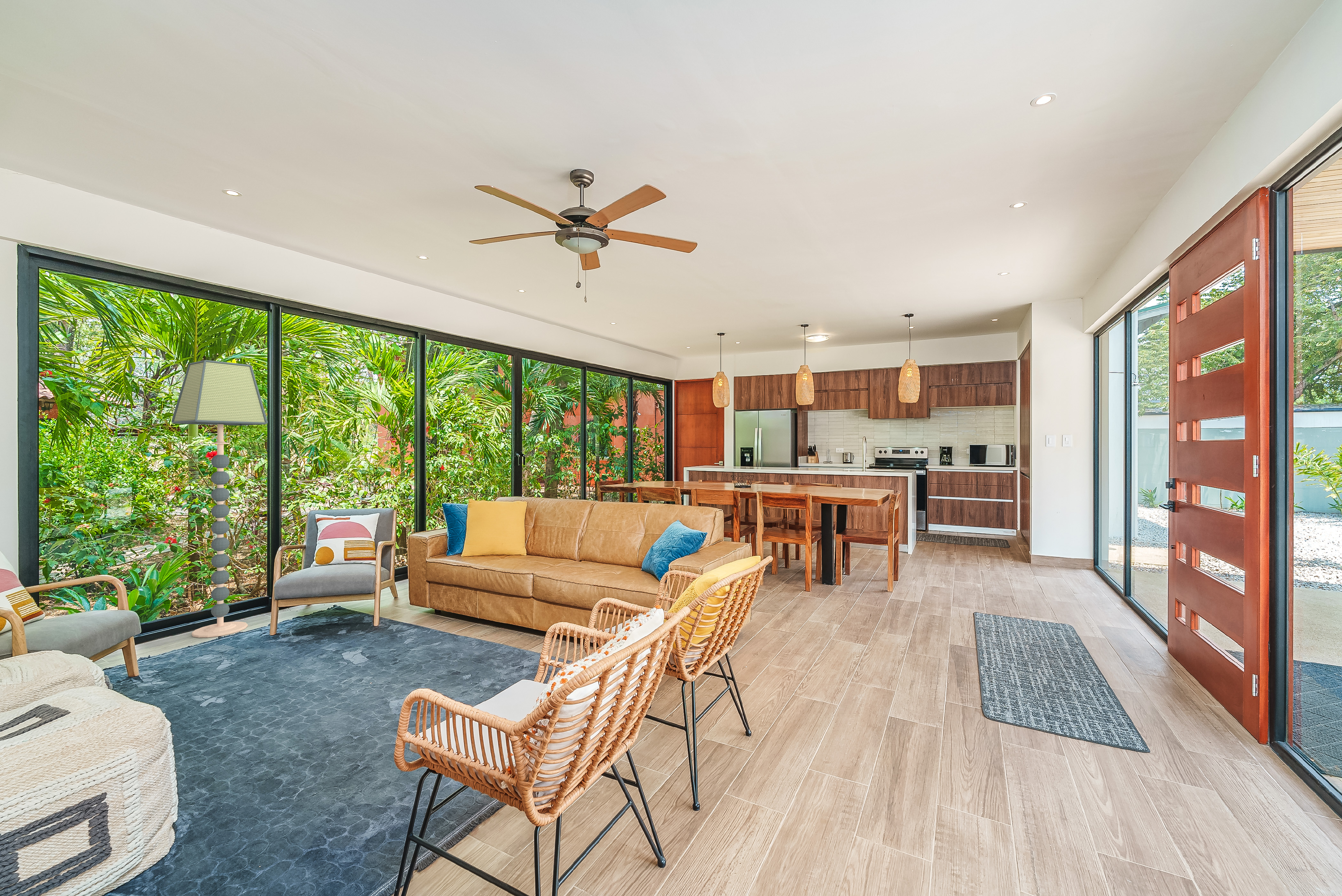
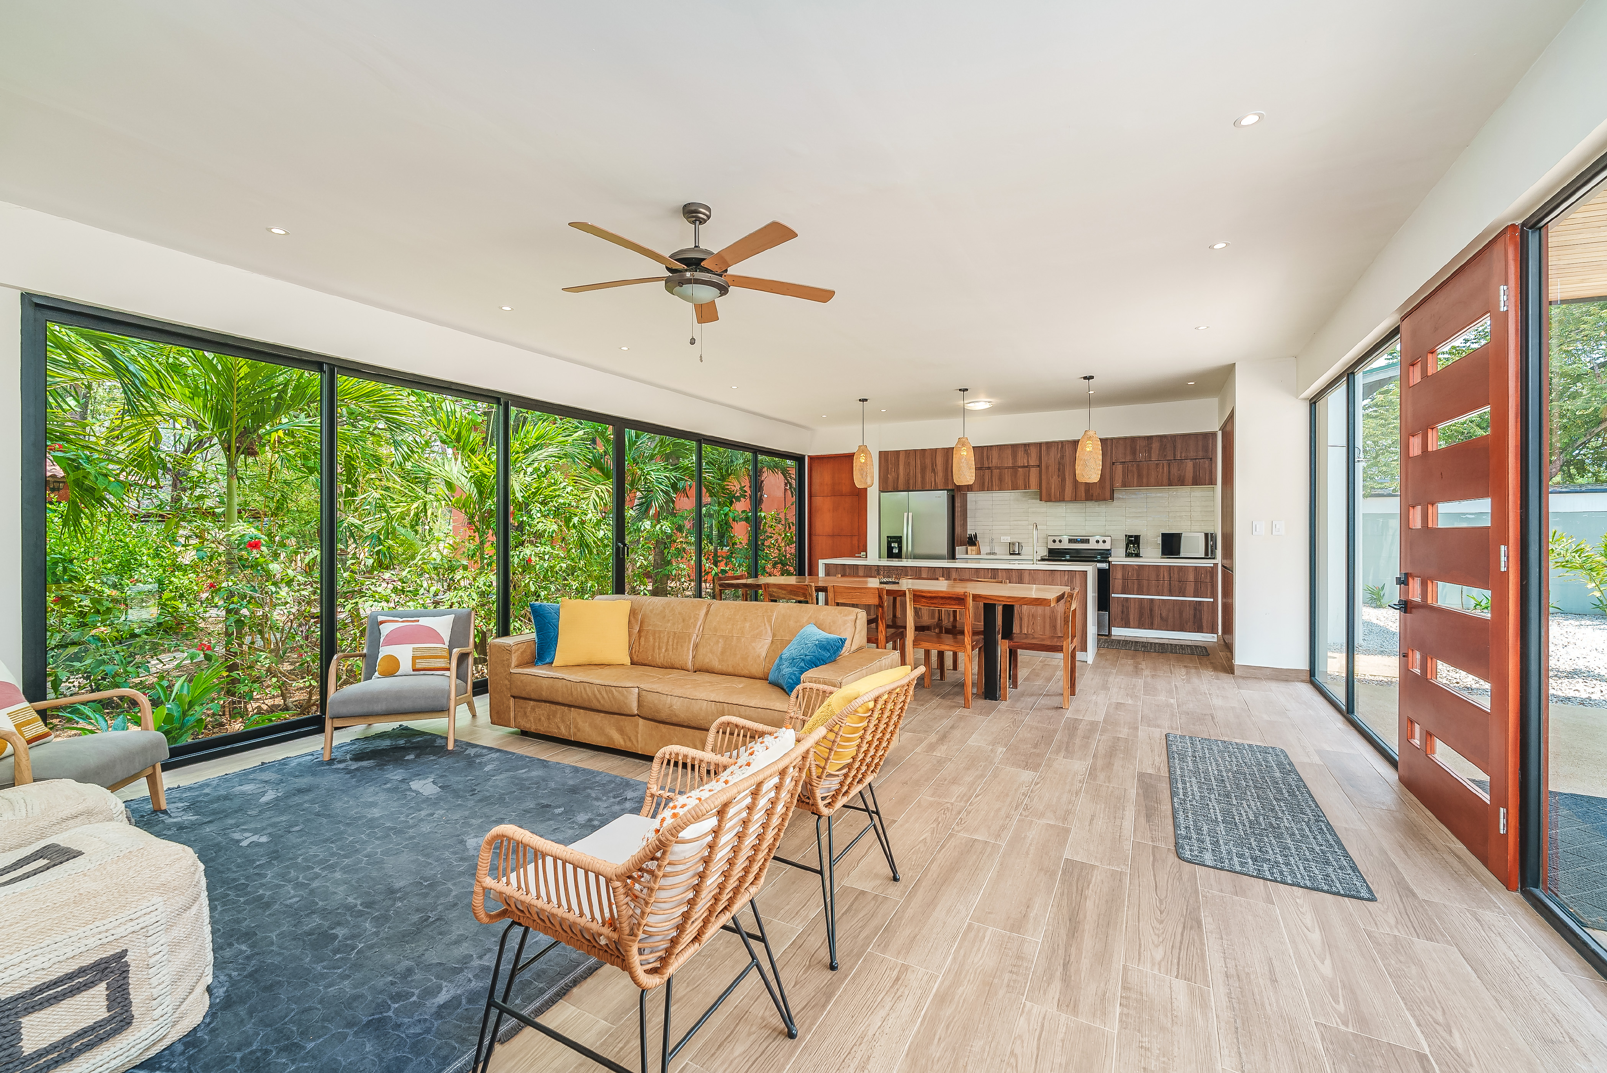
- floor lamp [171,360,268,638]
